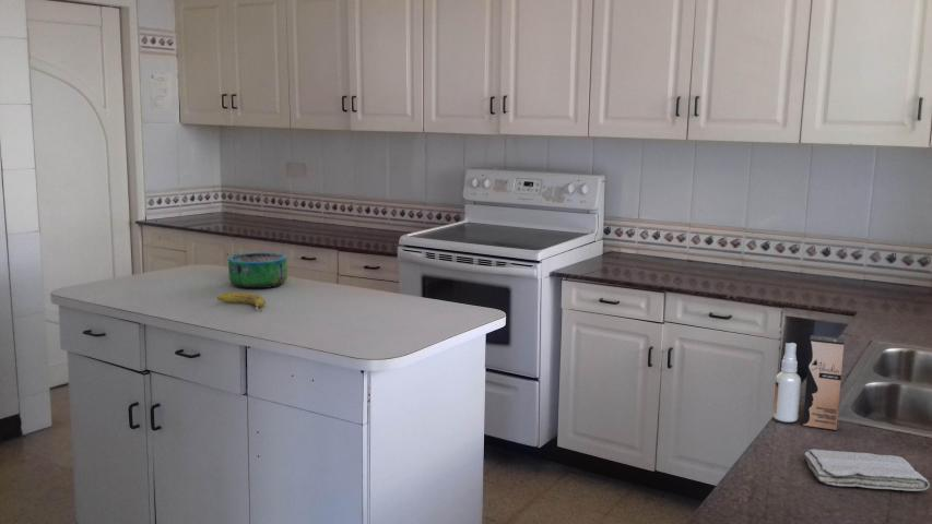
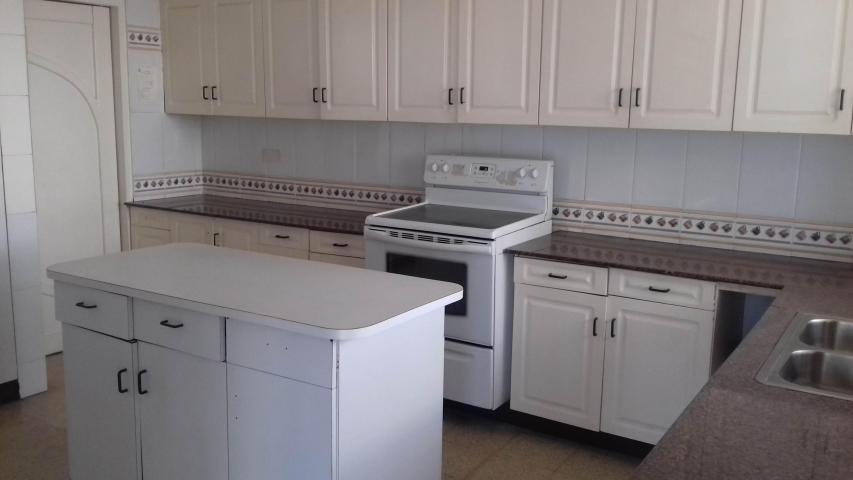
- washcloth [804,449,931,492]
- fruit [216,291,267,312]
- spray bottle [771,334,846,431]
- decorative bowl [227,251,288,289]
